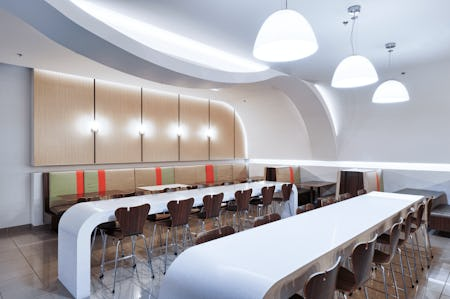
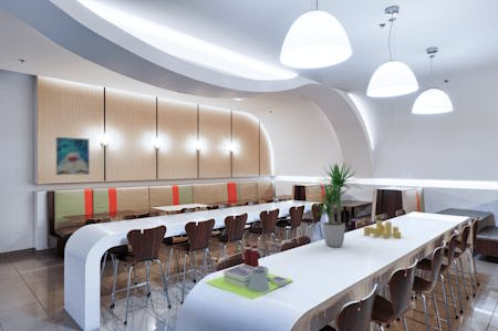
+ candle [363,219,402,240]
+ potted plant [311,163,362,248]
+ wall art [55,136,91,176]
+ architectural model [204,244,293,301]
